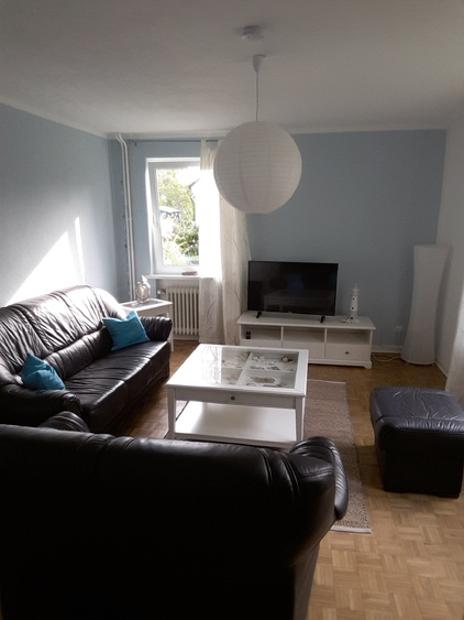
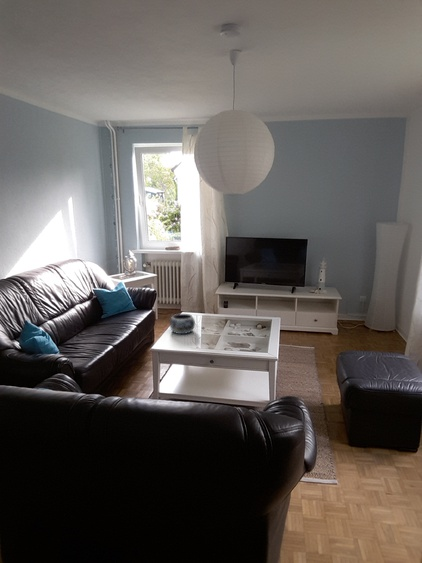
+ decorative bowl [169,313,196,335]
